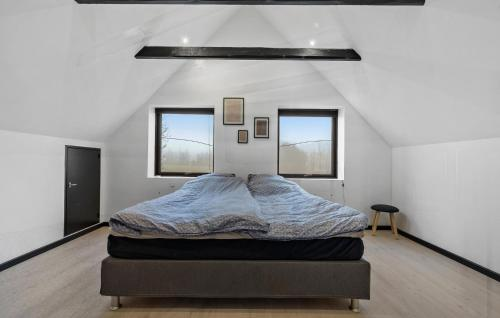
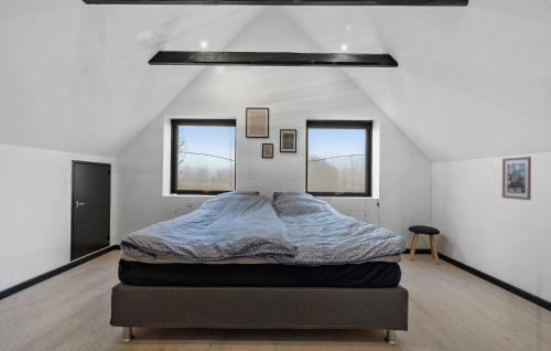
+ wall art [501,156,532,201]
